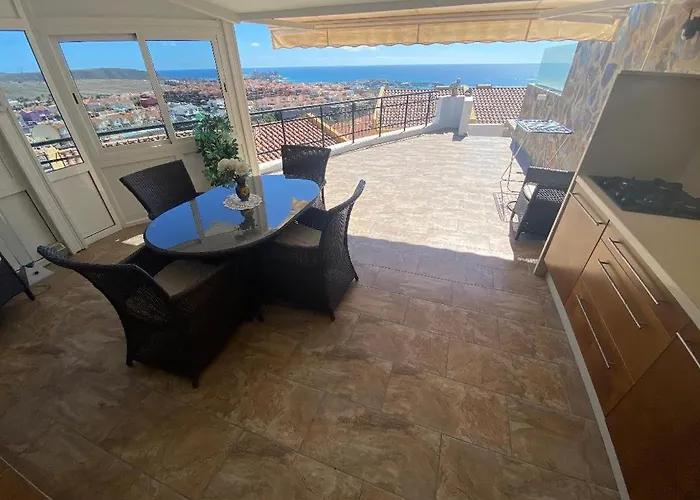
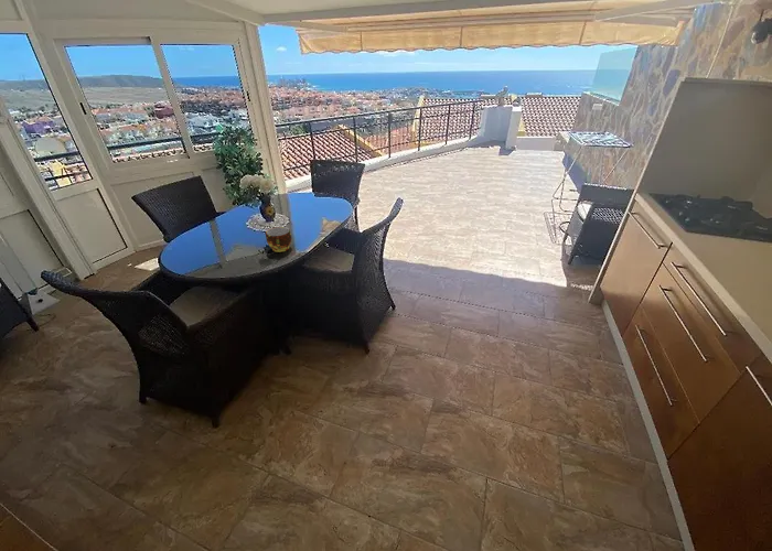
+ cup [265,226,292,253]
